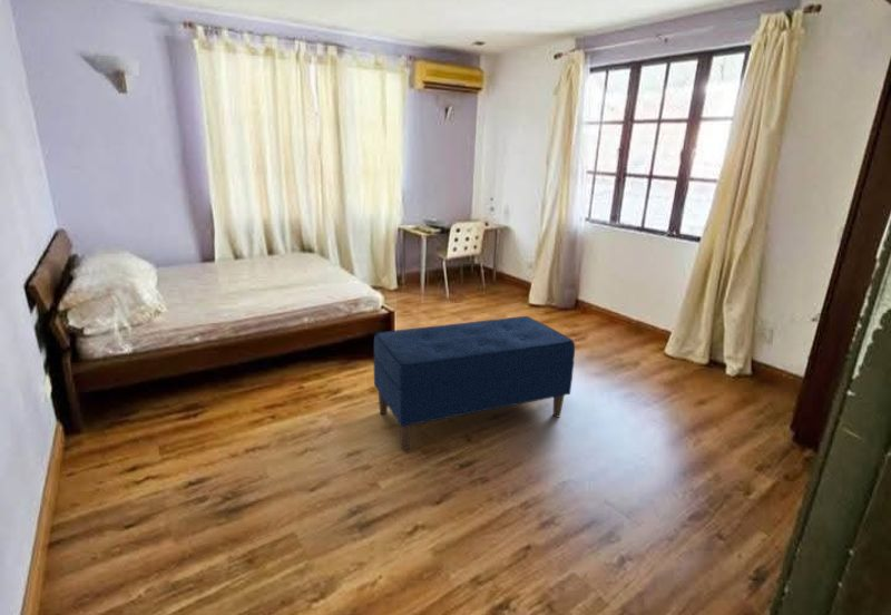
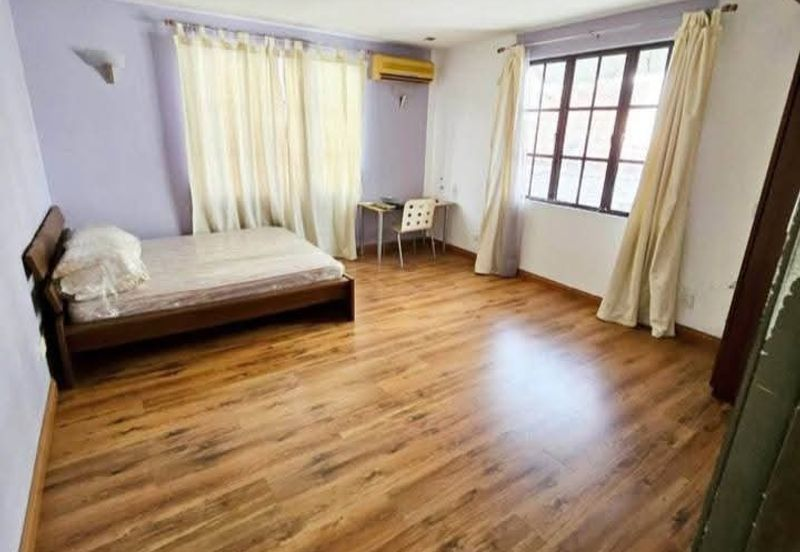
- bench [372,315,576,451]
